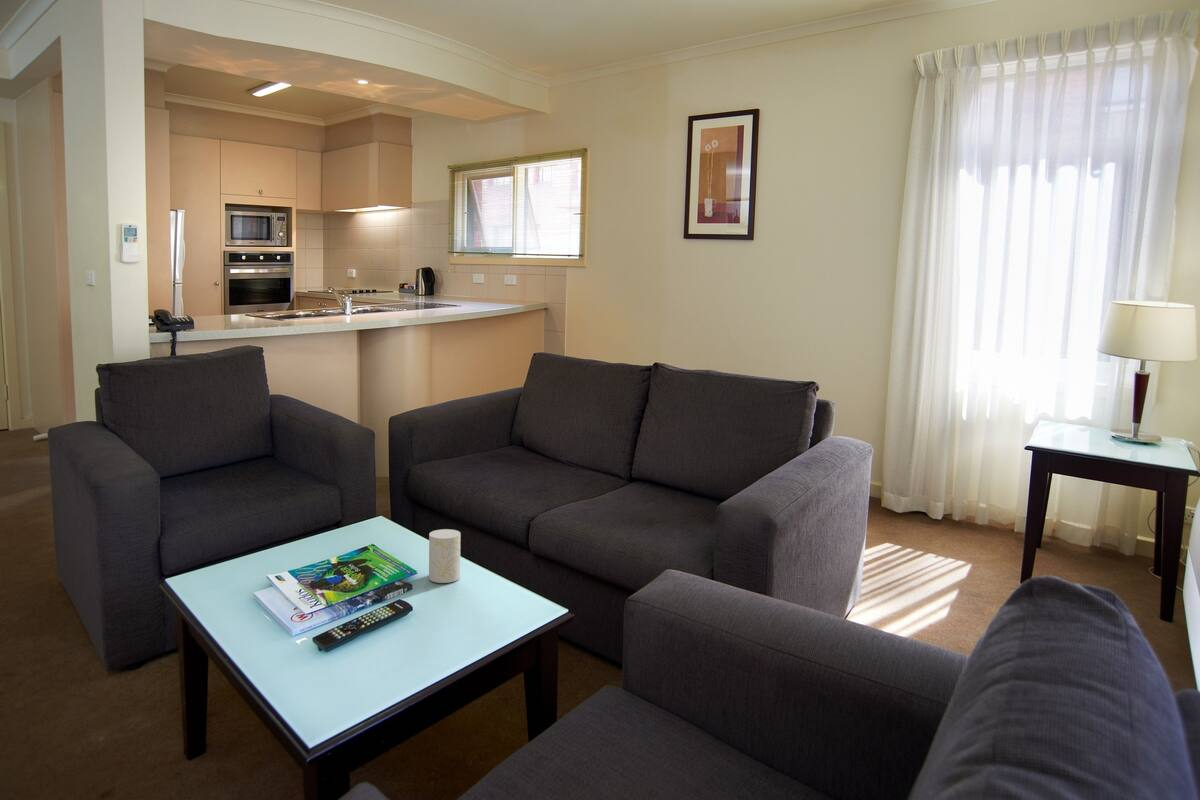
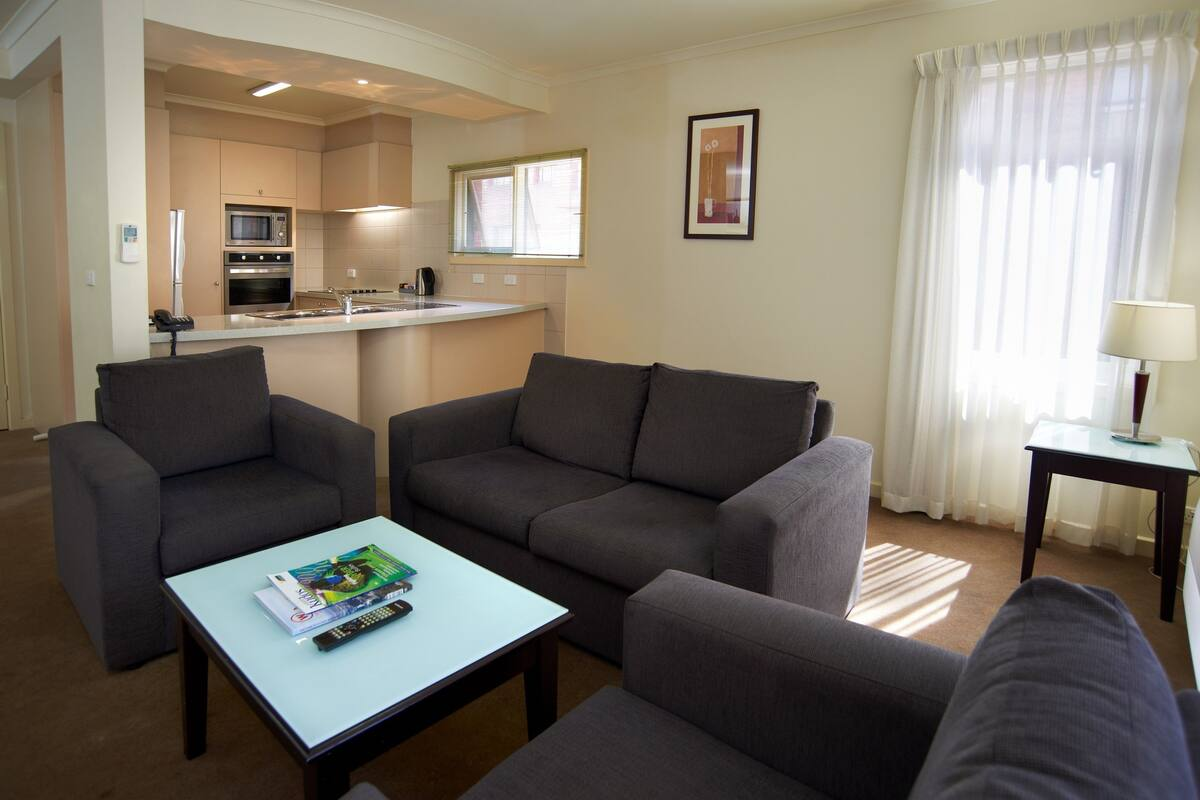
- cup [428,528,461,584]
